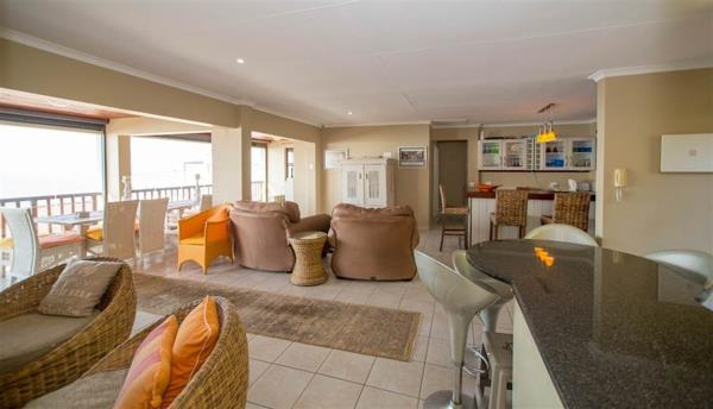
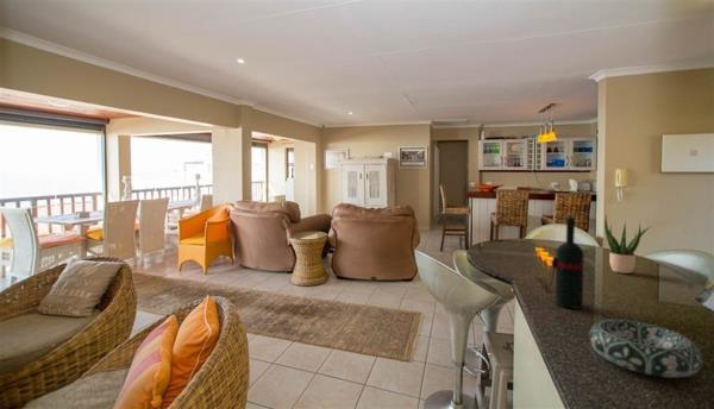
+ decorative bowl [588,319,703,379]
+ potted plant [603,213,652,275]
+ wine bottle [547,213,584,309]
